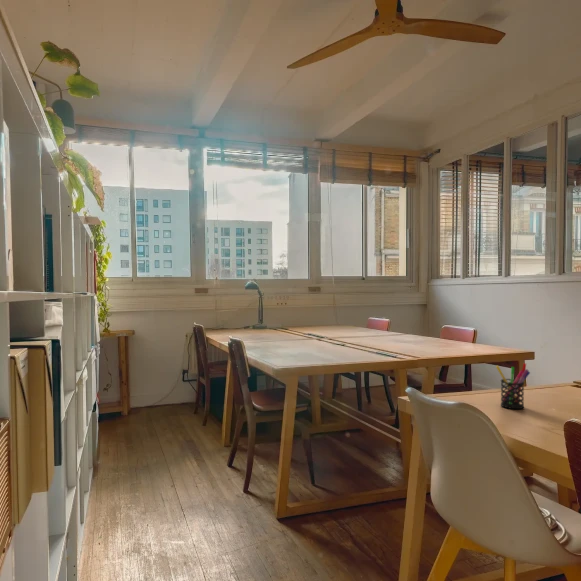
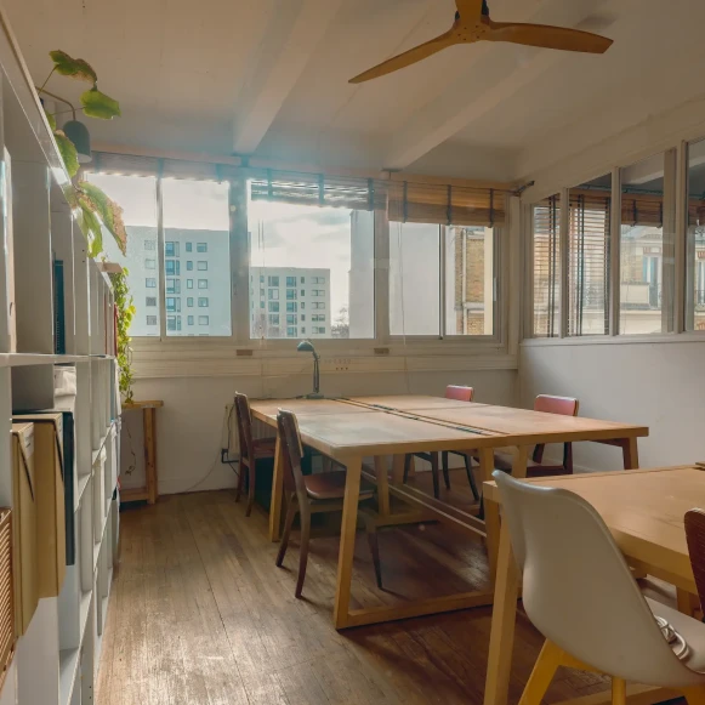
- pen holder [495,362,531,410]
